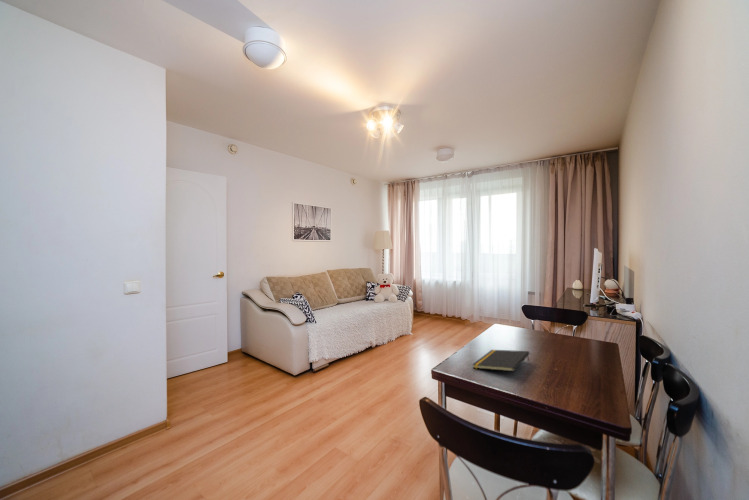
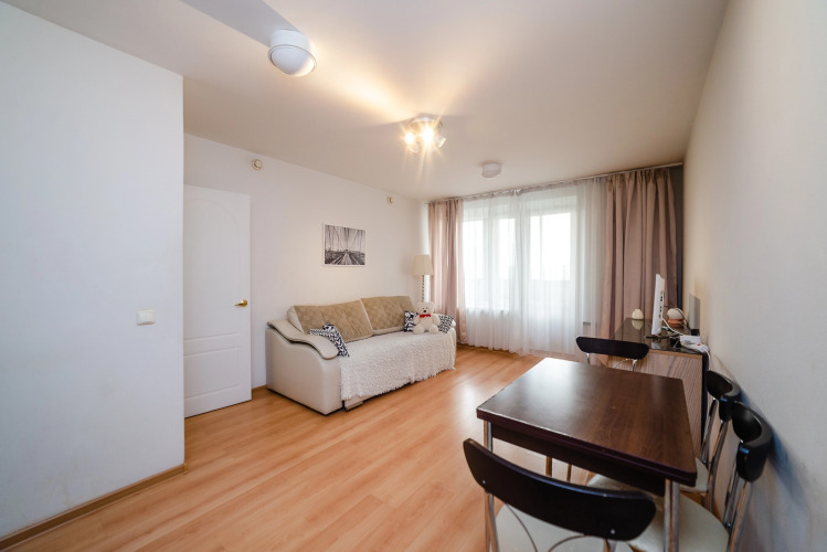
- notepad [471,349,530,372]
